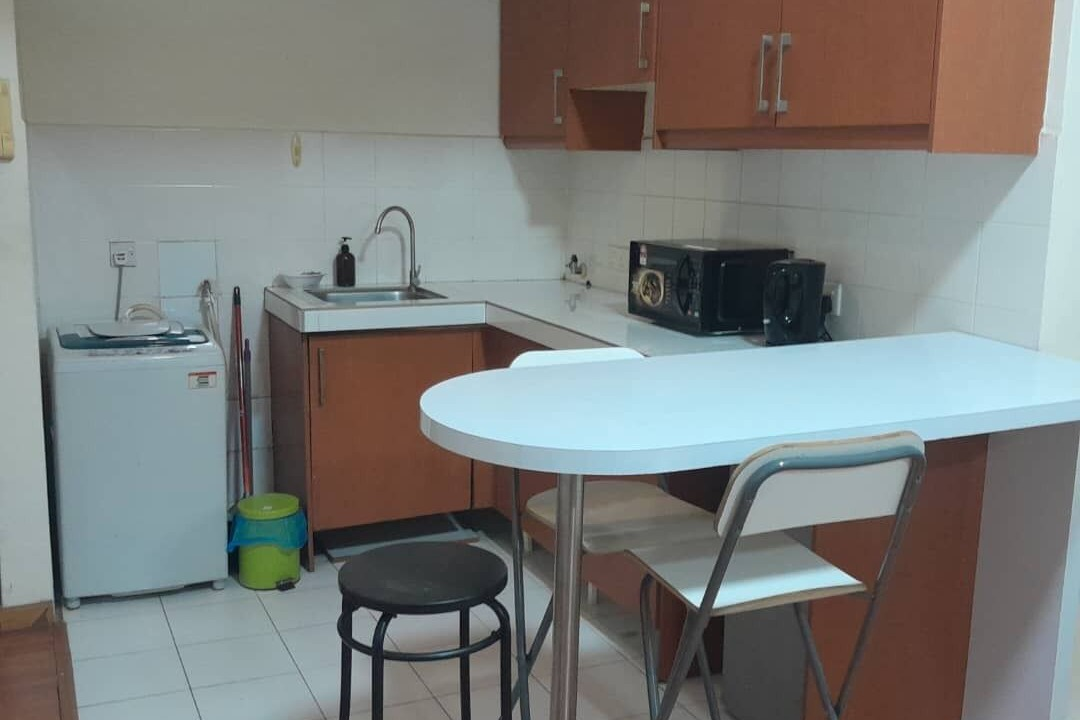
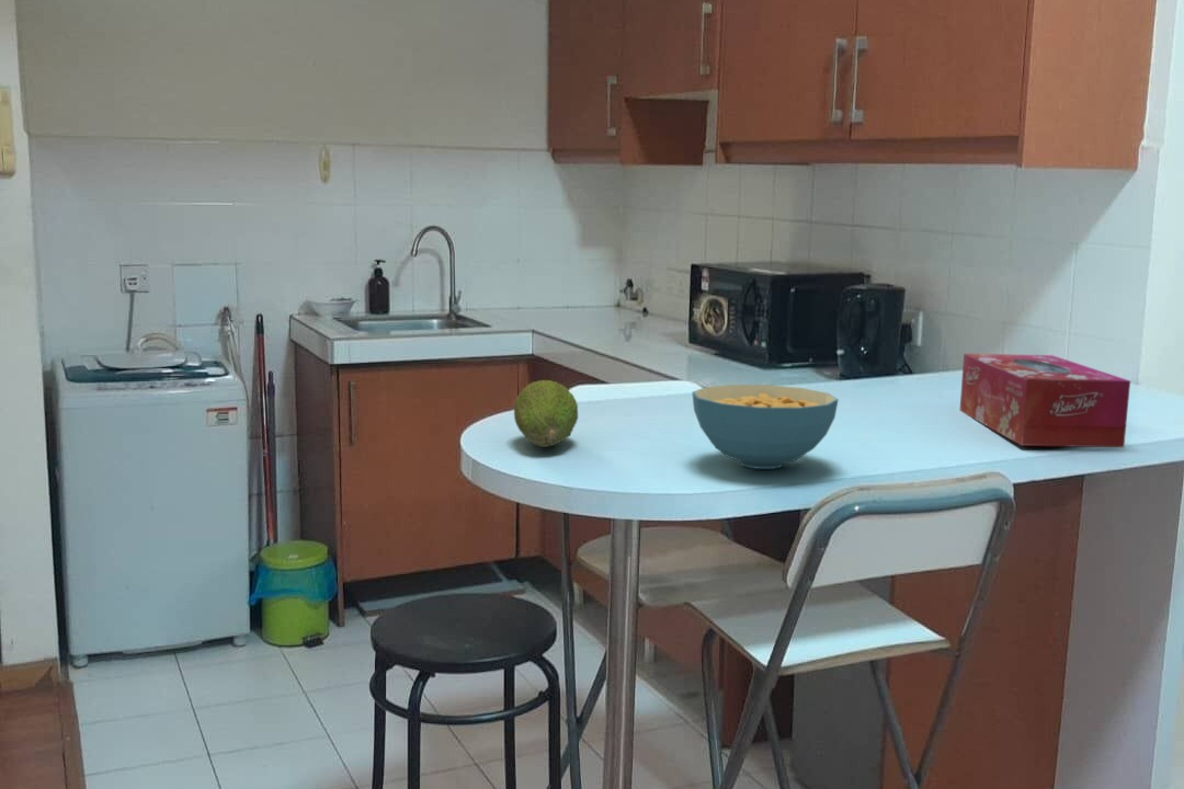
+ cereal bowl [691,384,840,470]
+ fruit [513,379,579,448]
+ tissue box [959,353,1131,448]
